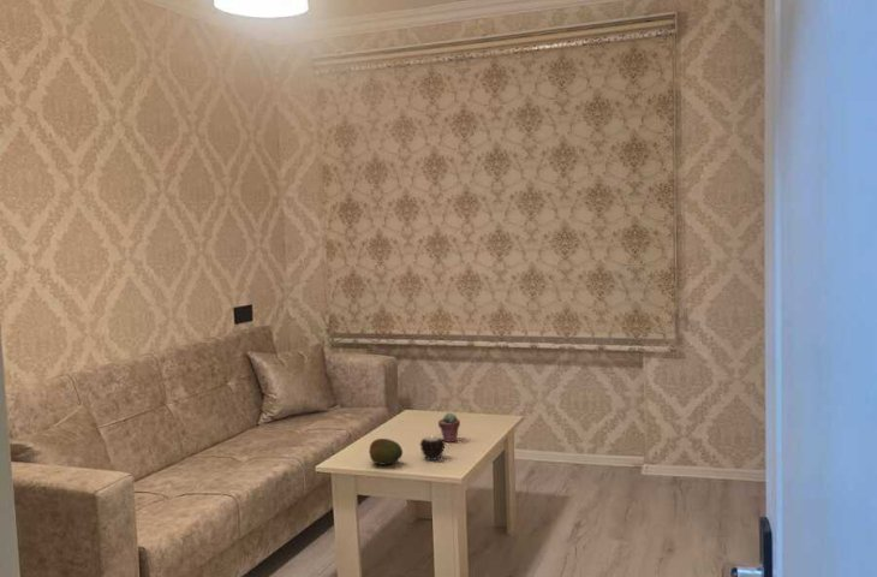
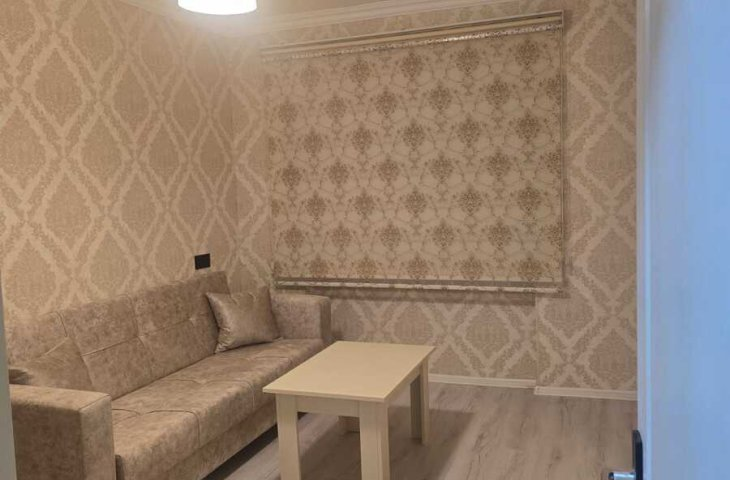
- potted succulent [437,412,461,444]
- candle [419,434,447,462]
- fruit [368,438,404,466]
